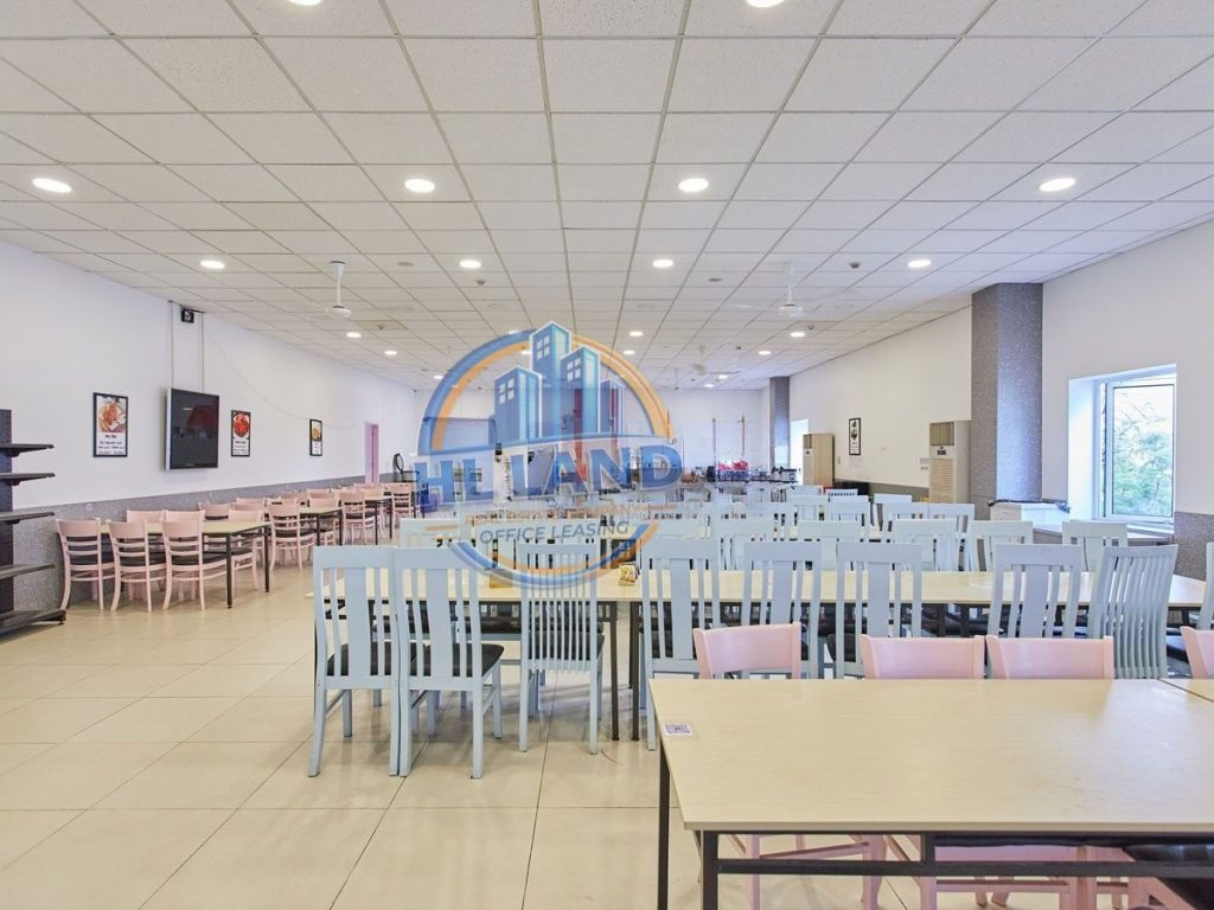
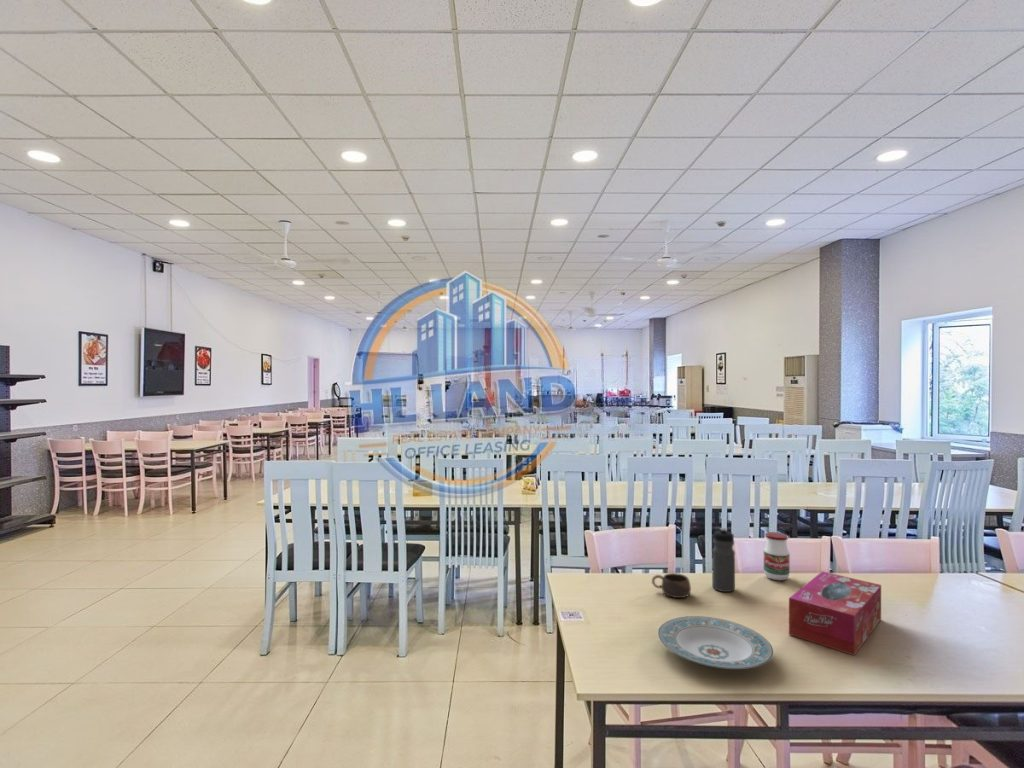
+ cup [651,572,692,599]
+ tissue box [788,570,882,656]
+ plate [657,615,774,670]
+ water bottle [711,527,736,593]
+ jar [763,531,791,581]
